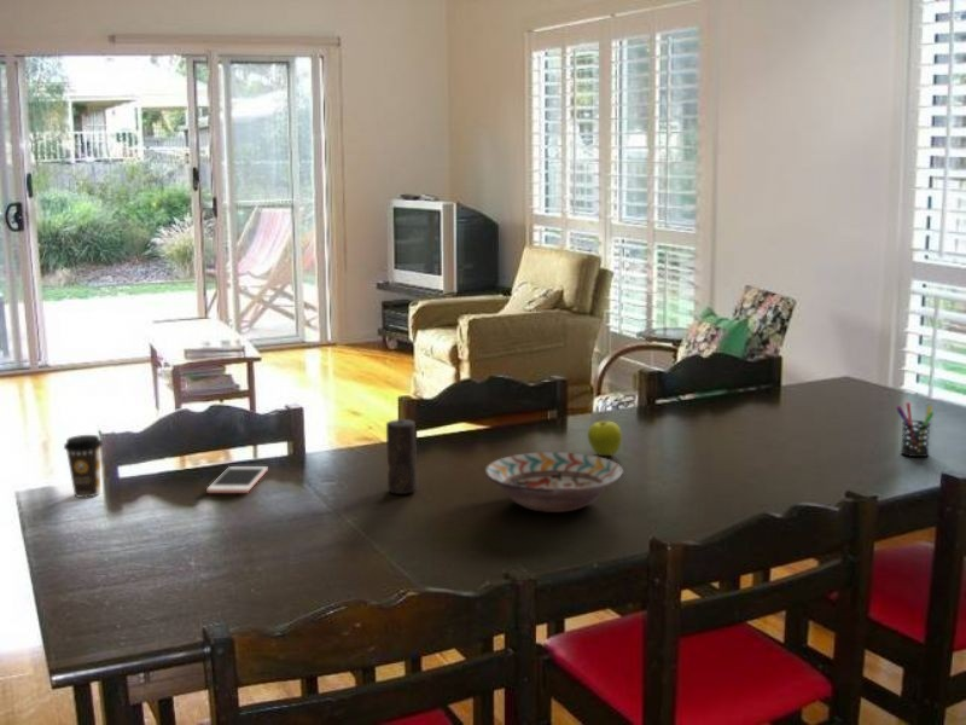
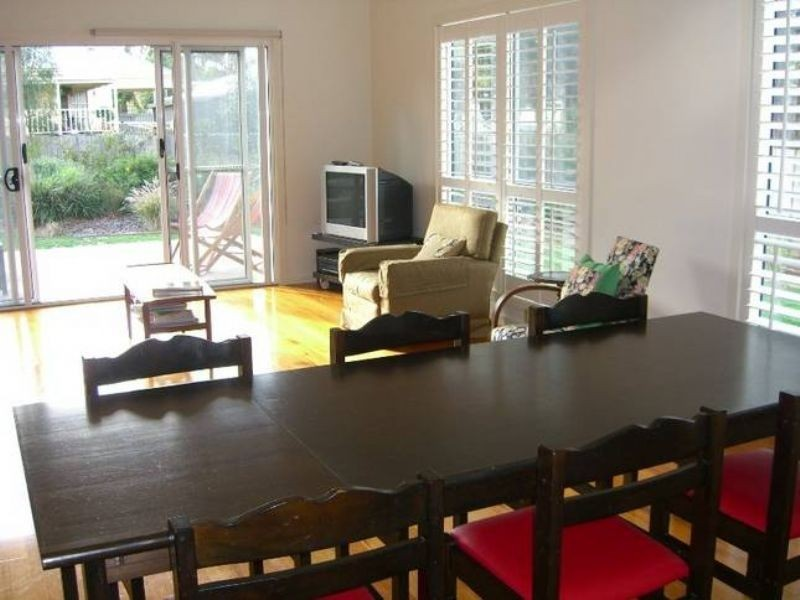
- fruit [587,420,623,457]
- pen holder [895,401,935,458]
- decorative bowl [484,451,624,514]
- coffee cup [63,434,104,499]
- cell phone [205,465,269,494]
- candle [385,418,418,495]
